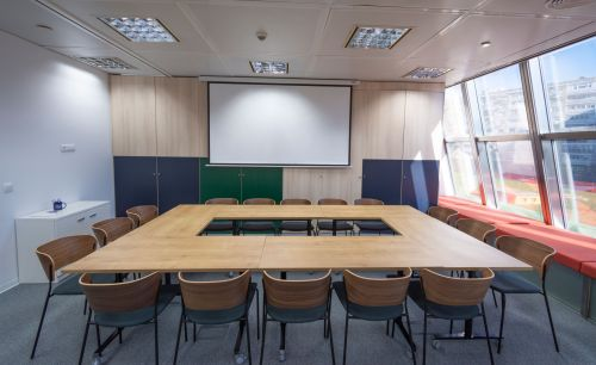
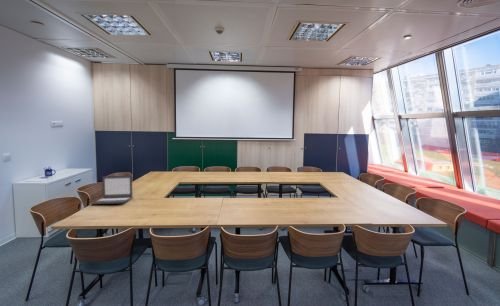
+ laptop [89,175,134,205]
